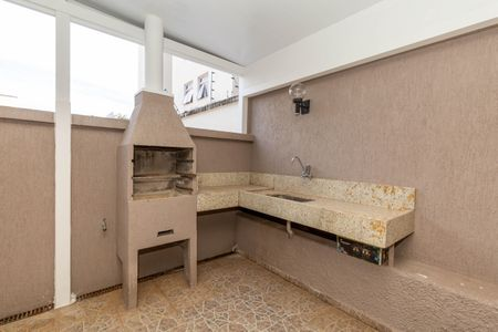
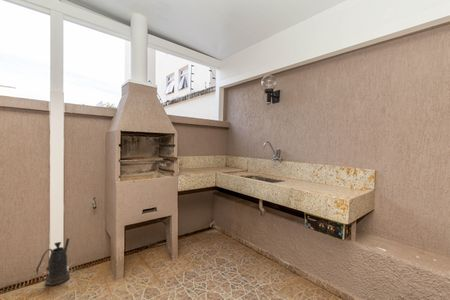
+ watering can [35,237,71,287]
